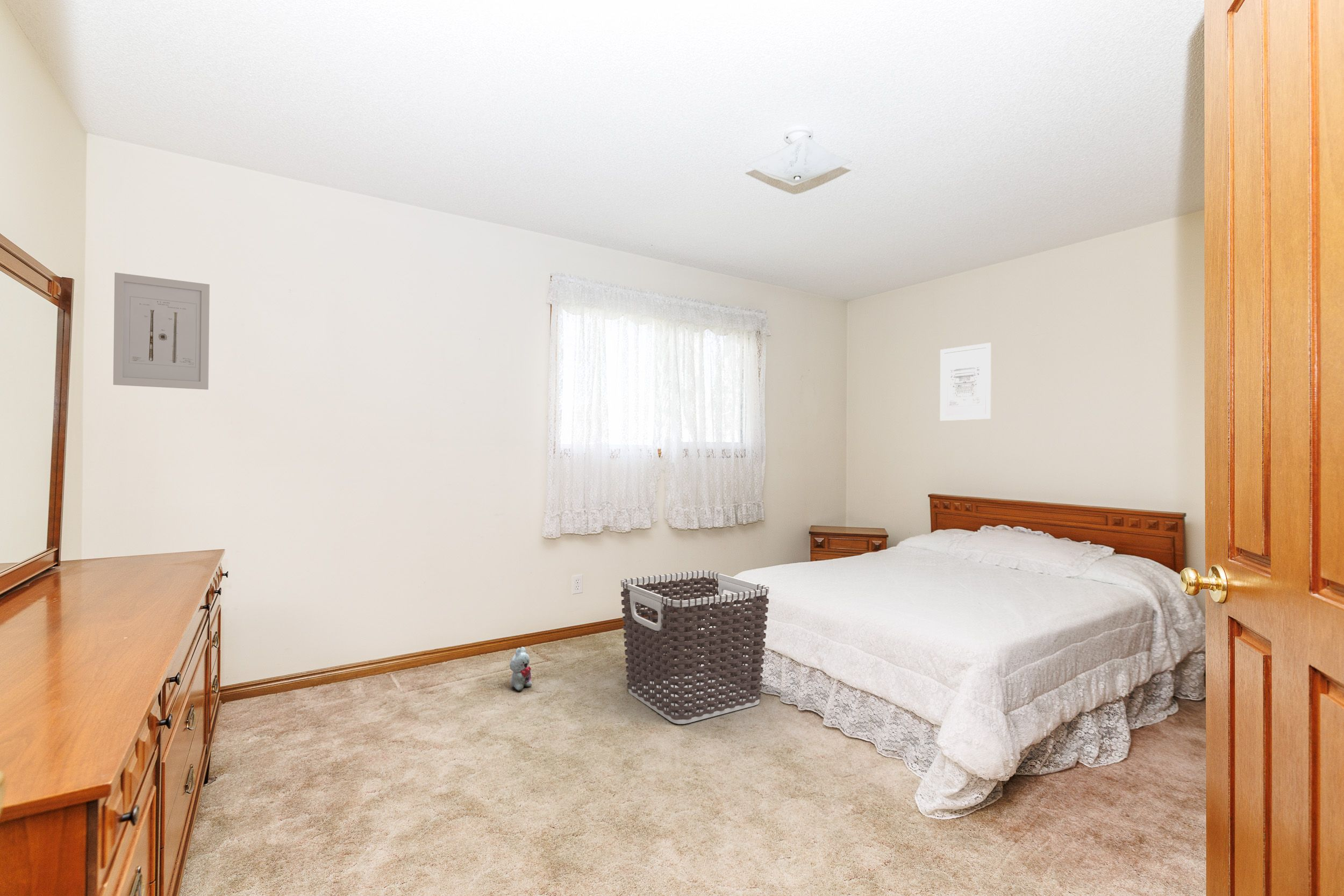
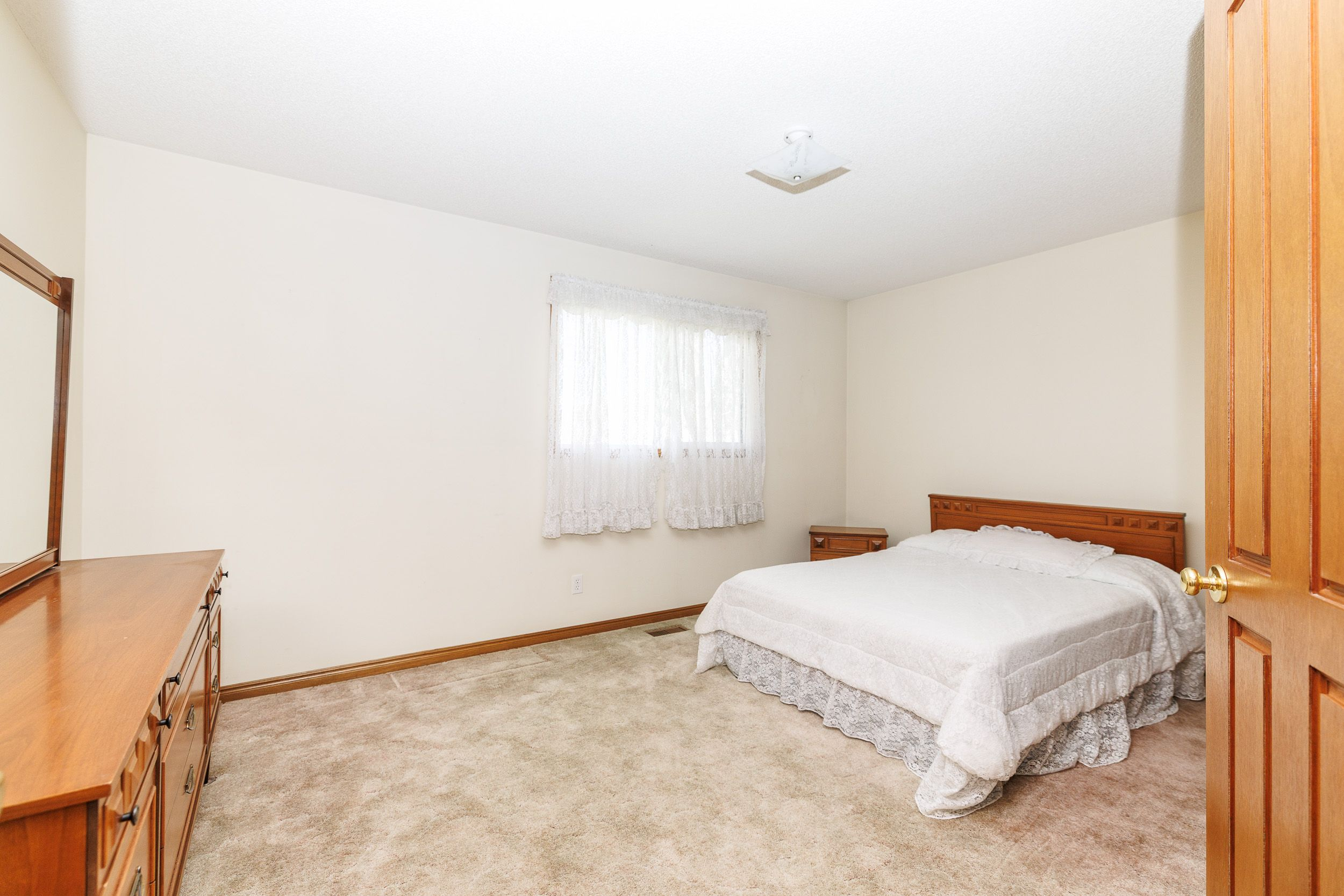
- wall art [940,342,992,421]
- clothes hamper [620,570,769,725]
- wall art [113,272,210,390]
- plush toy [509,646,533,692]
